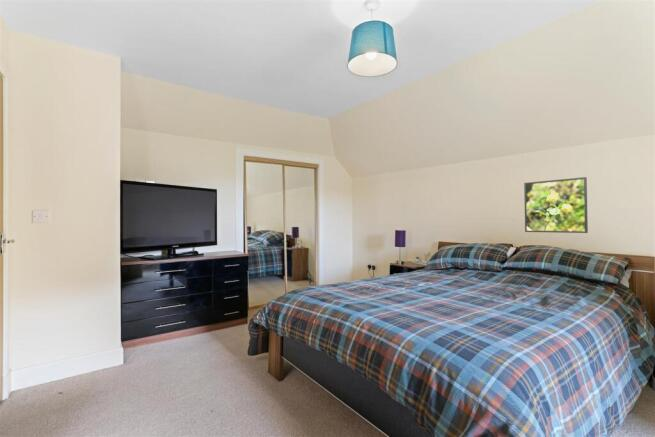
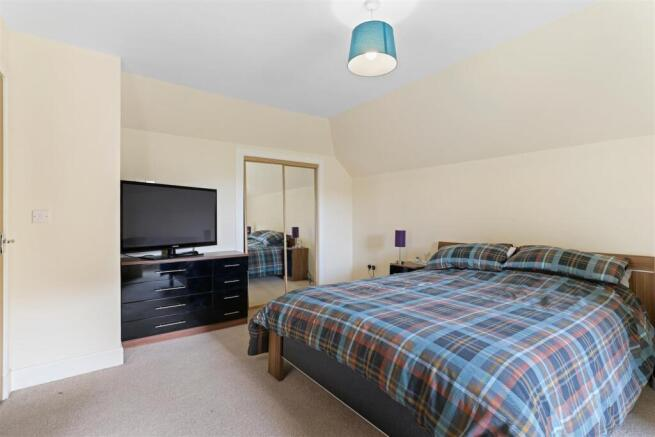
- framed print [523,176,589,234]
